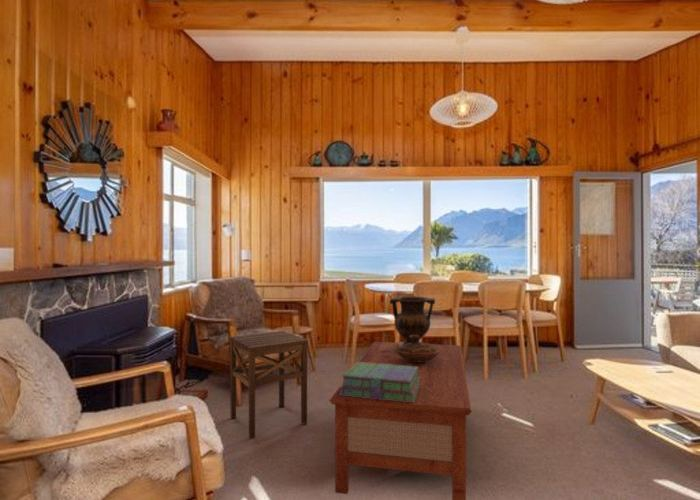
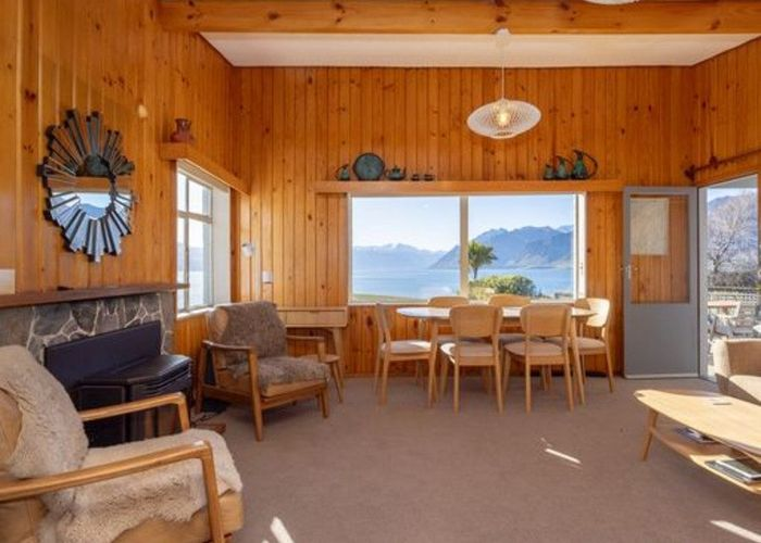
- stack of books [339,361,420,402]
- vase [389,295,436,345]
- decorative bowl [395,335,440,362]
- coffee table [328,341,473,500]
- side table [229,330,309,439]
